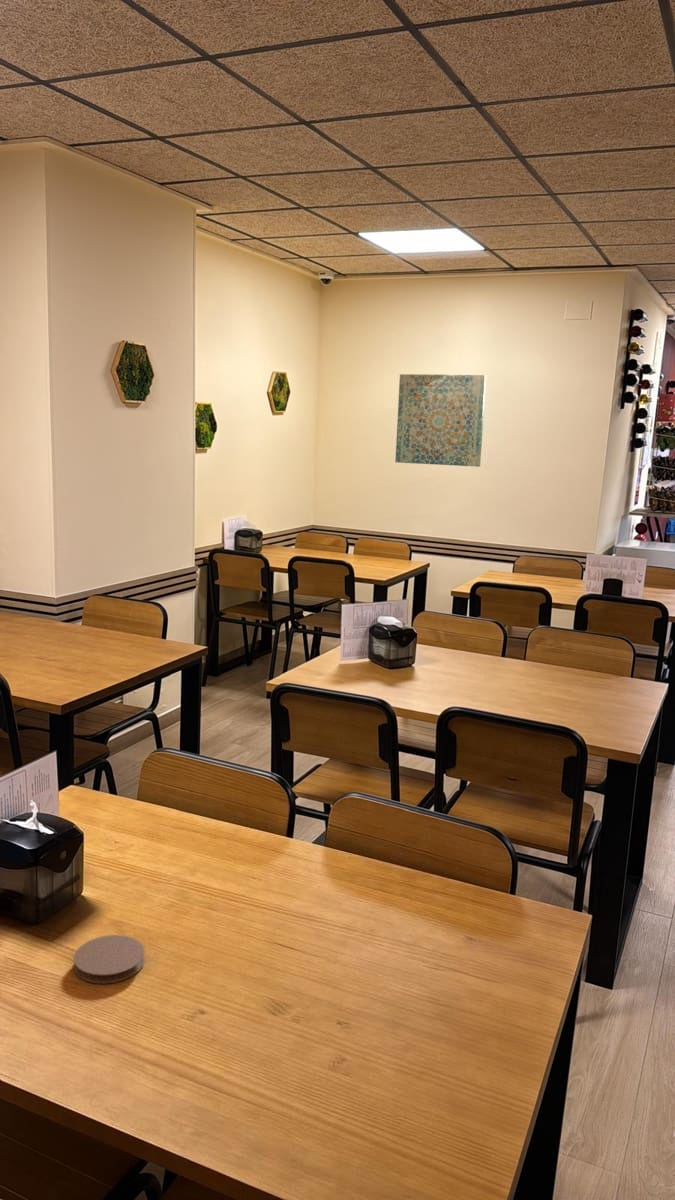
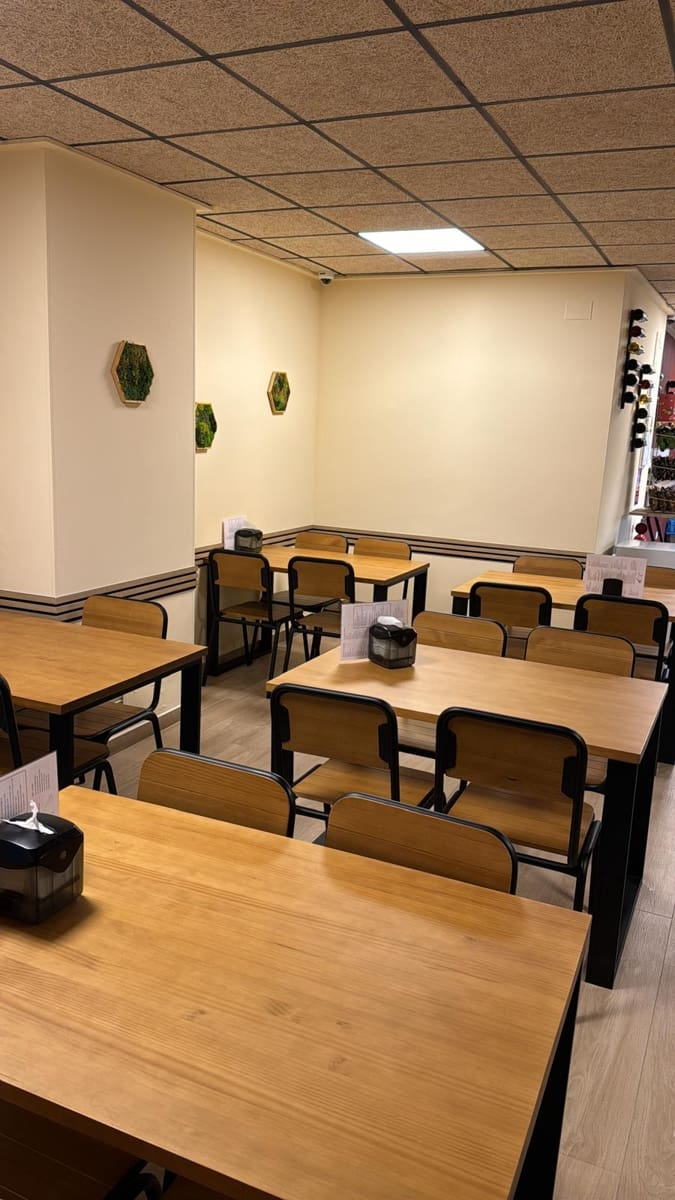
- wall art [394,373,487,468]
- coaster [73,934,146,985]
